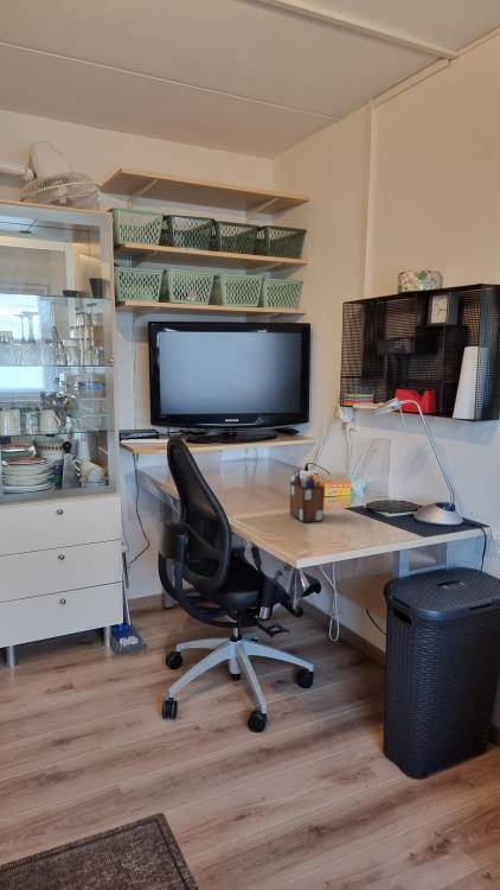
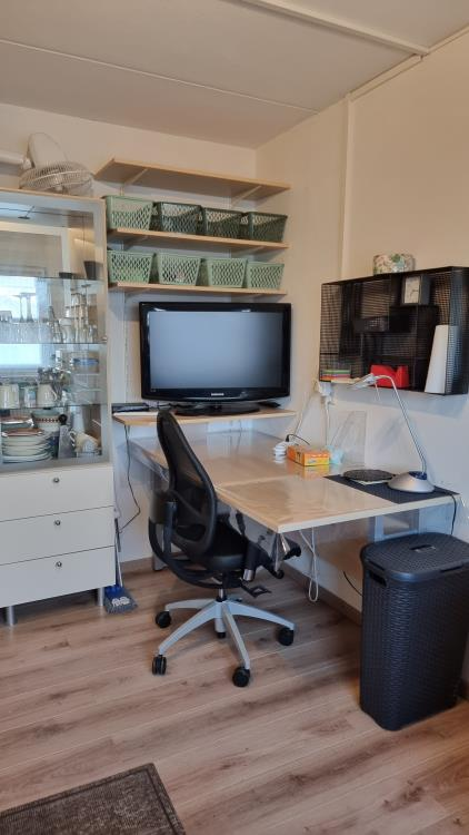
- desk organizer [289,468,326,523]
